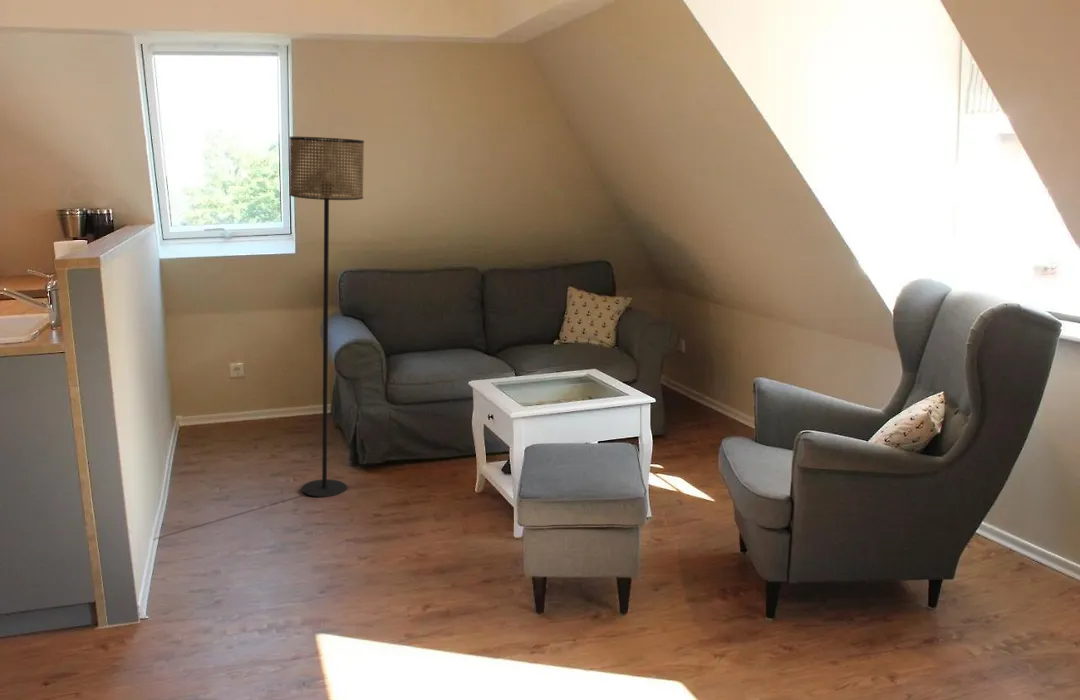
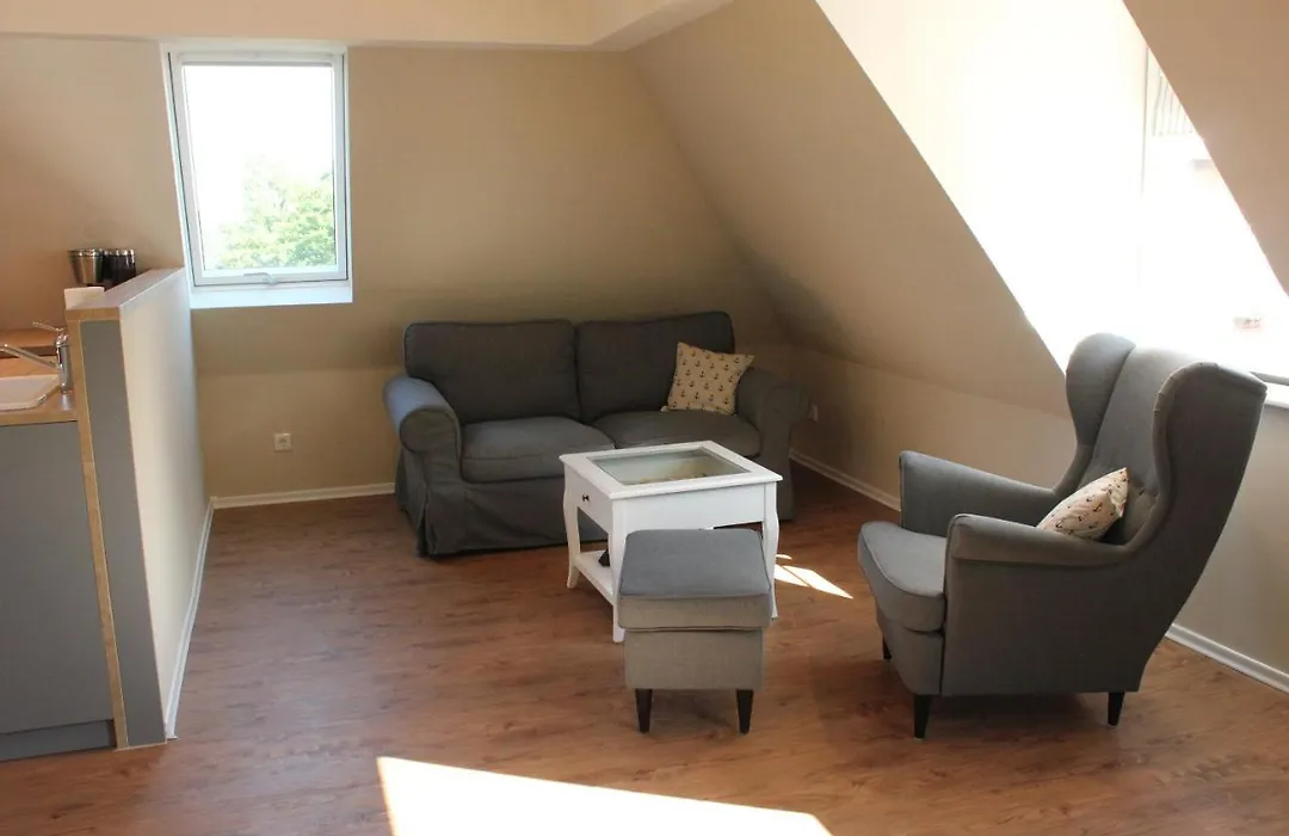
- floor lamp [288,136,365,498]
